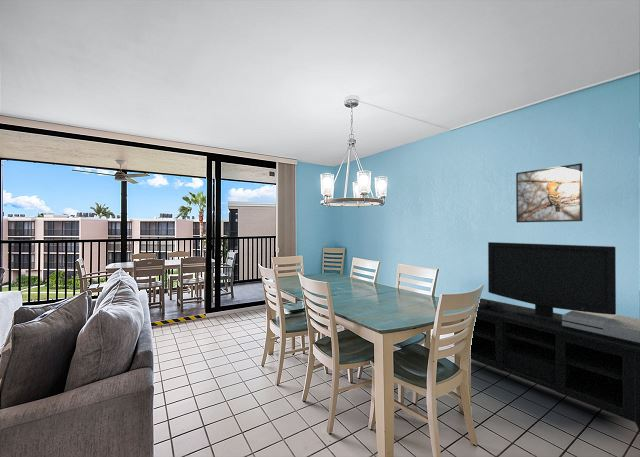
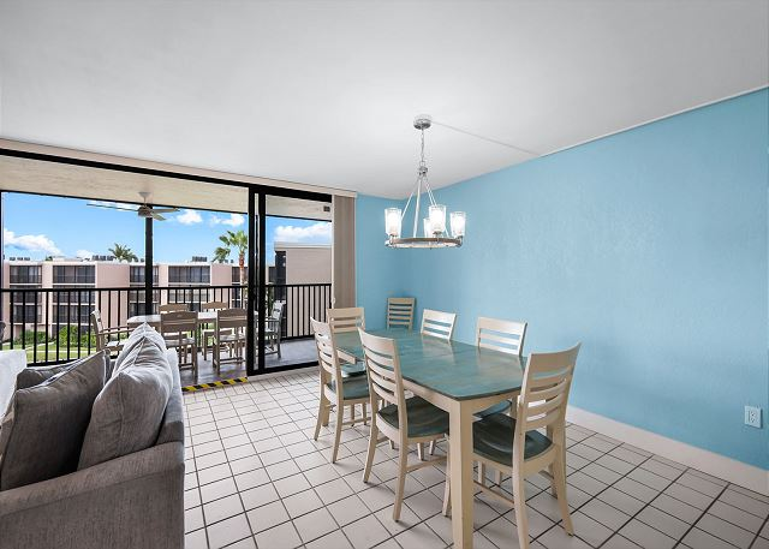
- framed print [515,162,584,223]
- media console [470,241,640,432]
